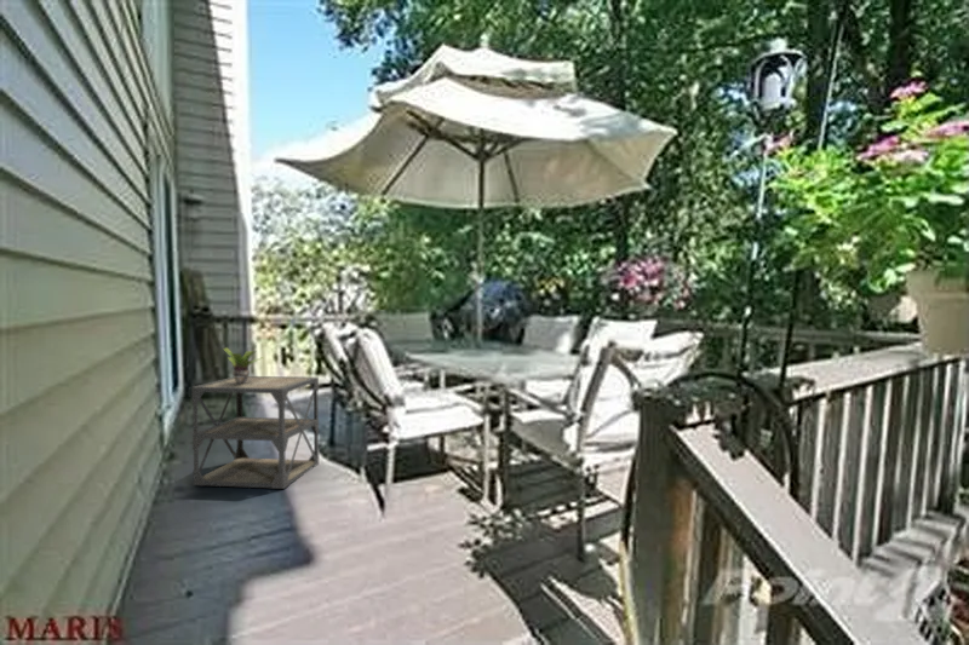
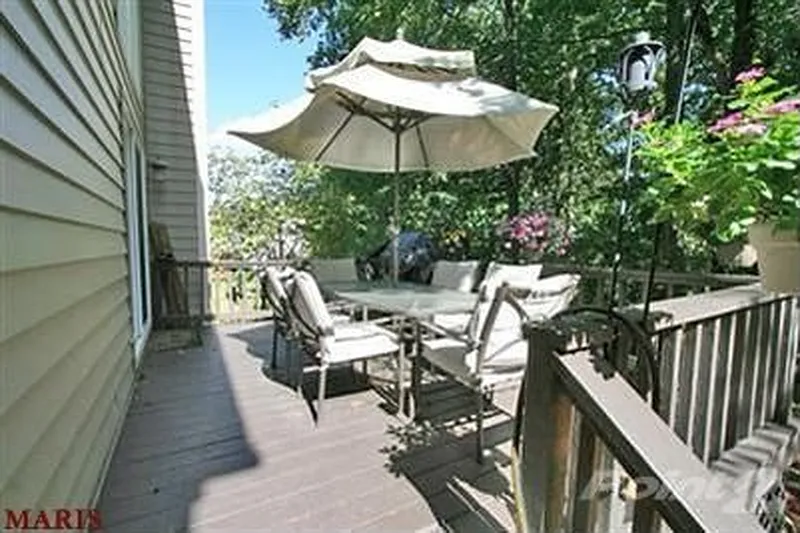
- potted plant [223,347,264,384]
- side table [190,375,320,490]
